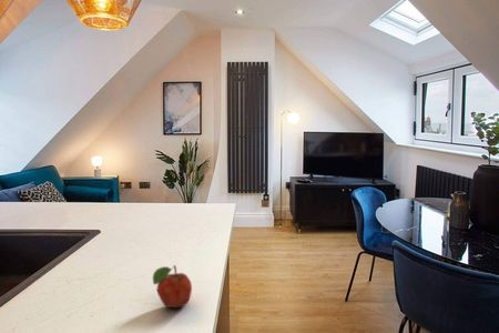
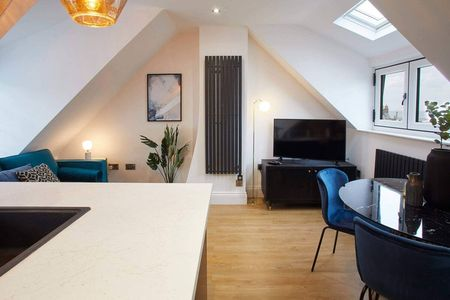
- fruit [152,264,193,309]
